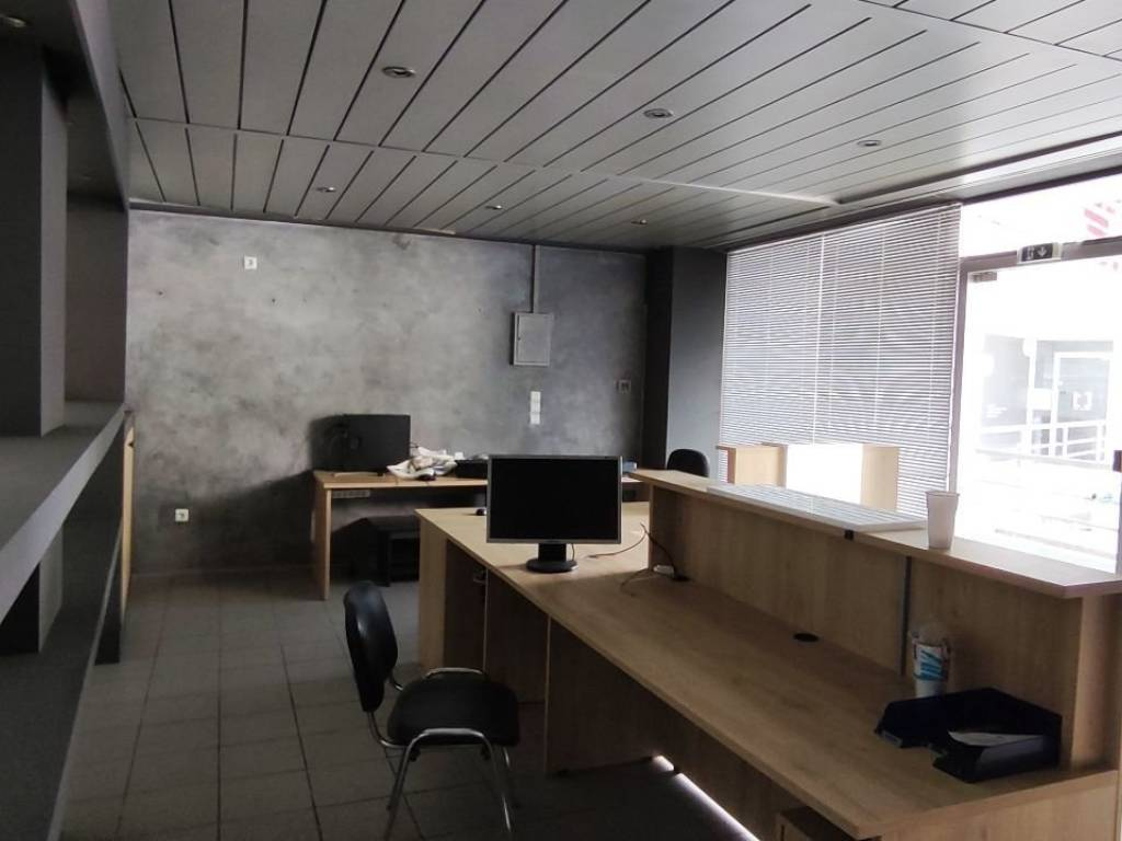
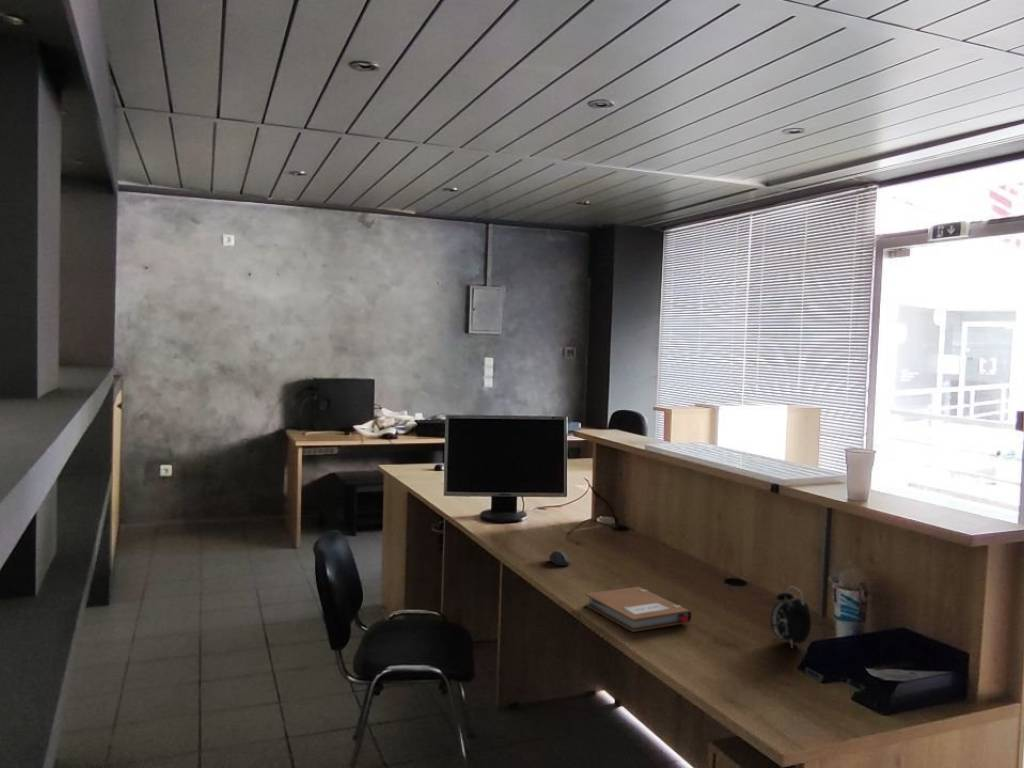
+ notebook [584,586,693,633]
+ computer mouse [548,549,572,567]
+ alarm clock [770,585,812,649]
